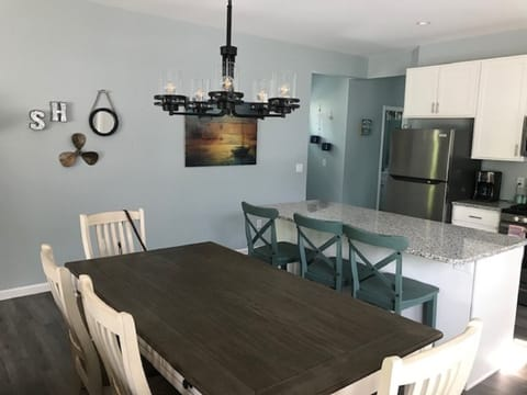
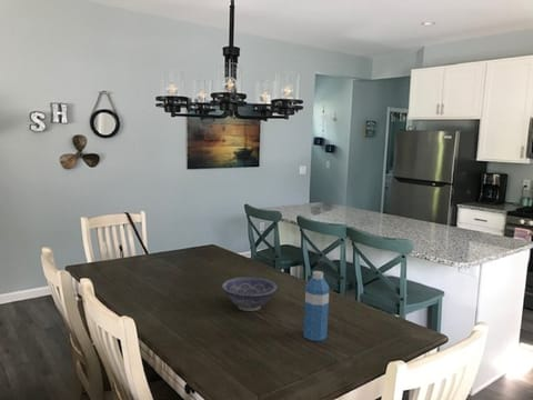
+ decorative bowl [221,276,279,312]
+ water bottle [302,270,331,342]
